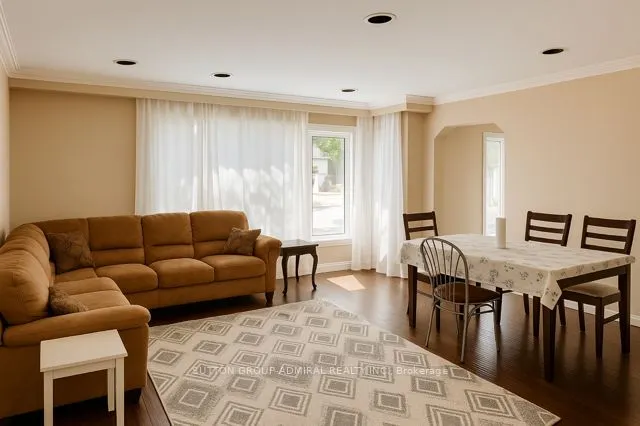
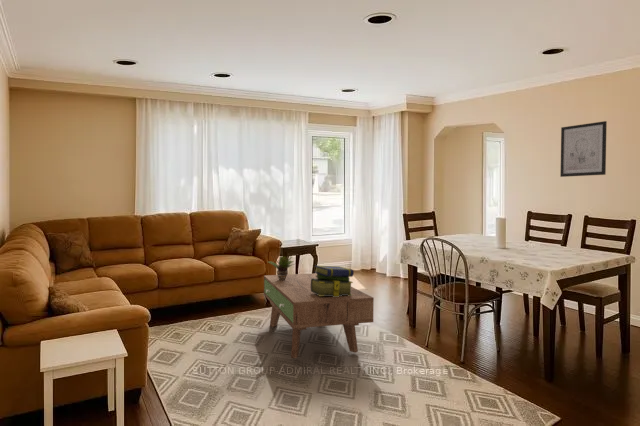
+ stack of books [311,265,355,297]
+ potted plant [267,254,295,280]
+ coffee table [263,273,375,359]
+ wall art [559,120,608,178]
